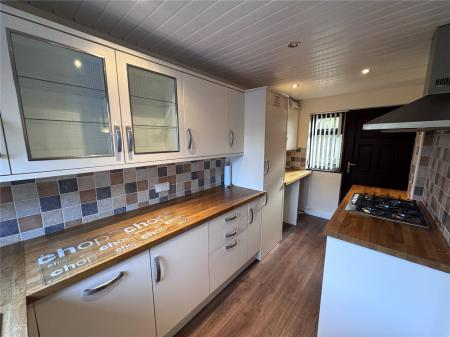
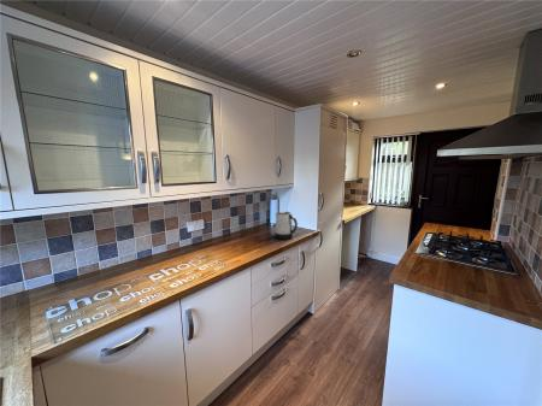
+ kettle [273,210,299,241]
